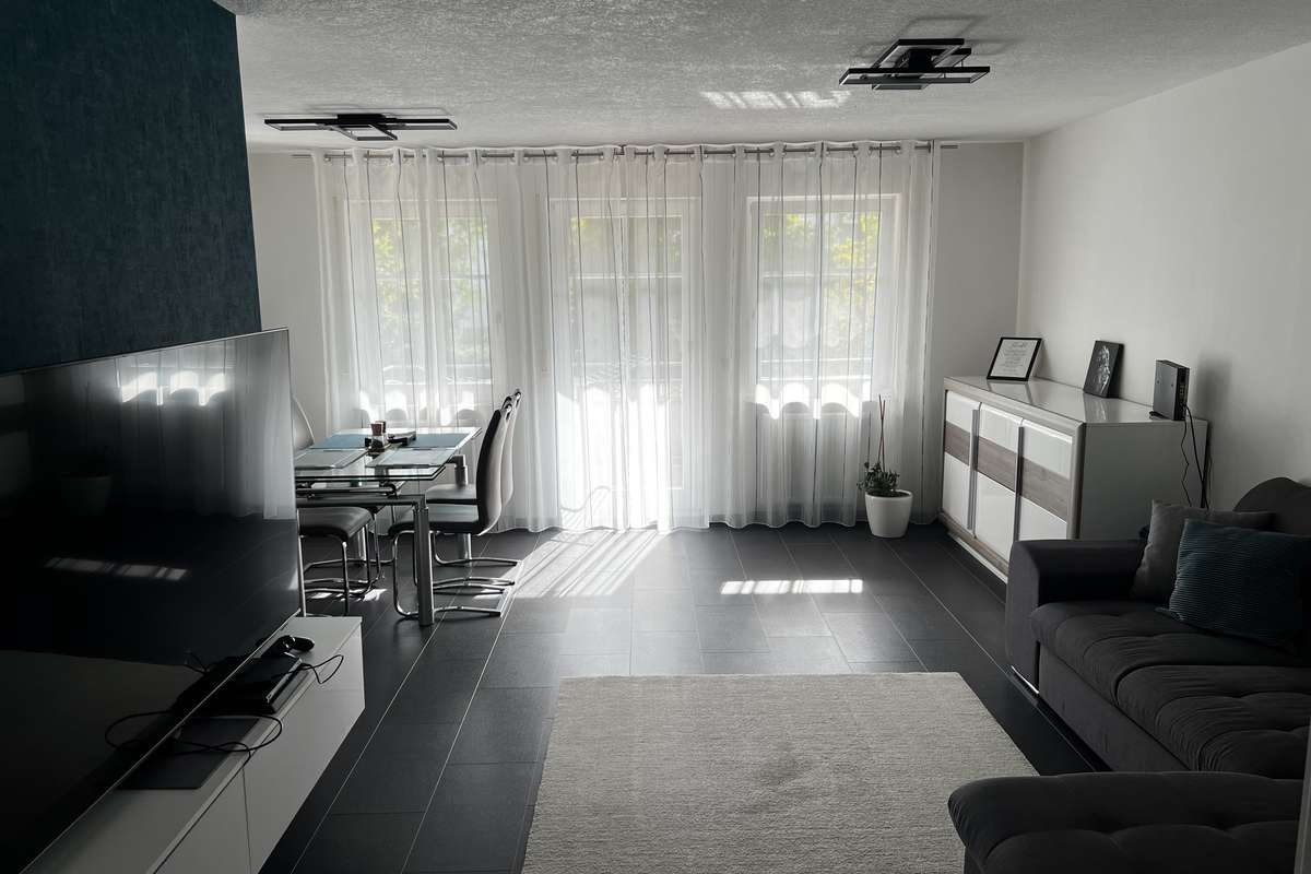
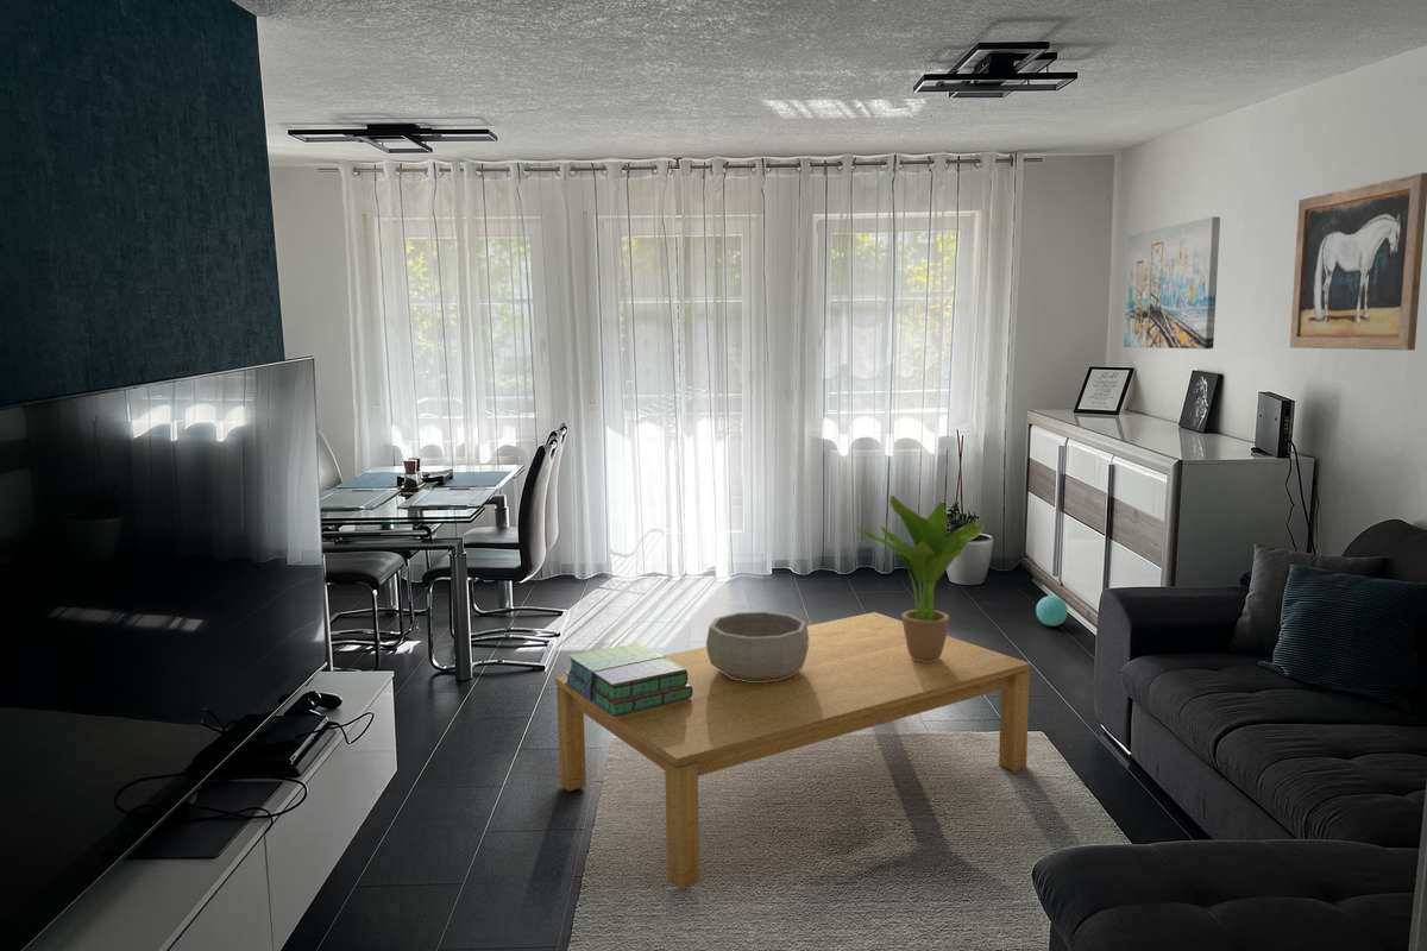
+ potted plant [853,495,987,662]
+ coffee table [554,611,1032,889]
+ decorative ball [1035,594,1069,628]
+ wall art [1123,215,1221,351]
+ wall art [1289,171,1427,351]
+ stack of books [562,642,693,716]
+ decorative bowl [705,610,810,682]
